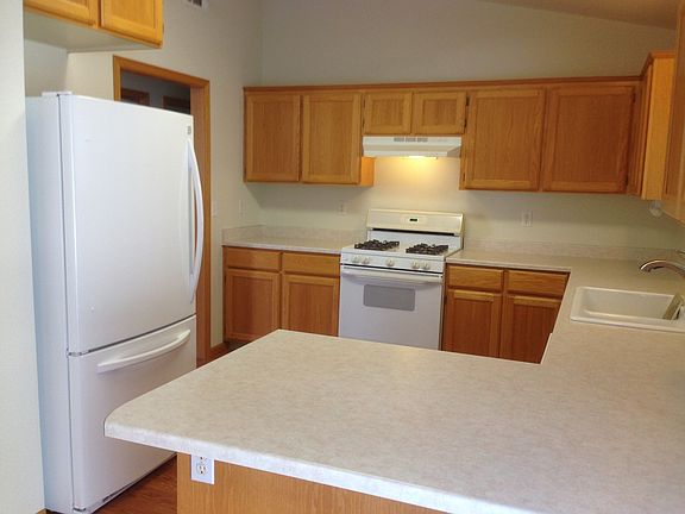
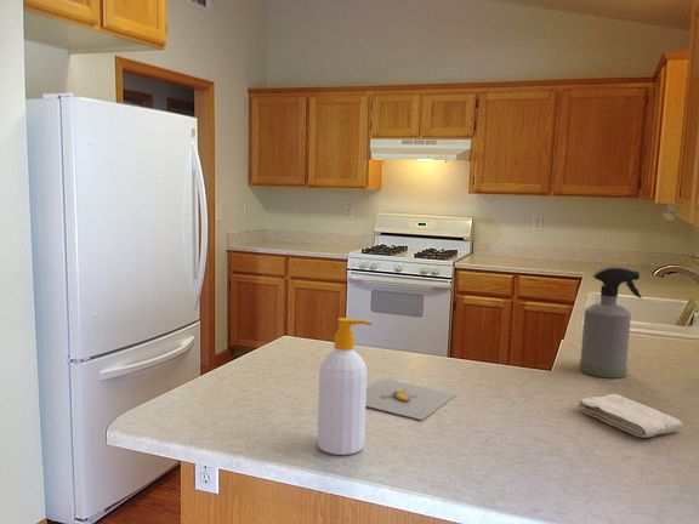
+ soap bottle [317,317,374,456]
+ banana [365,377,458,421]
+ washcloth [576,393,684,439]
+ spray bottle [578,266,643,378]
